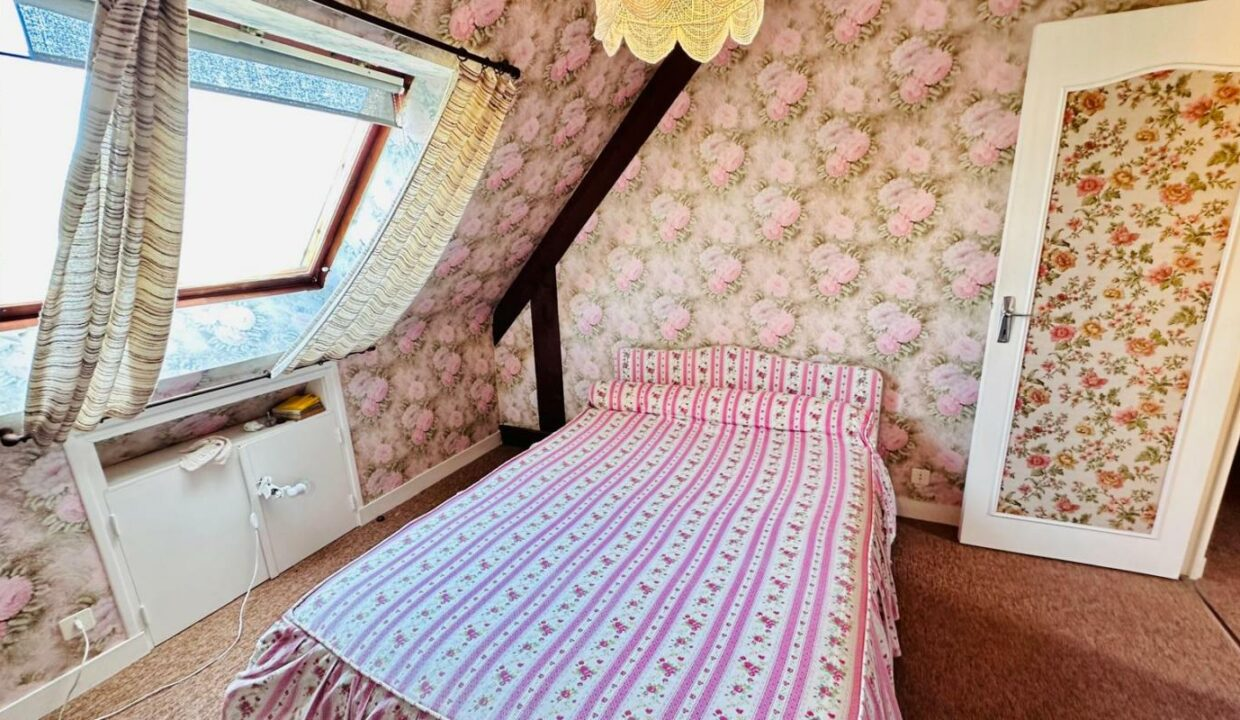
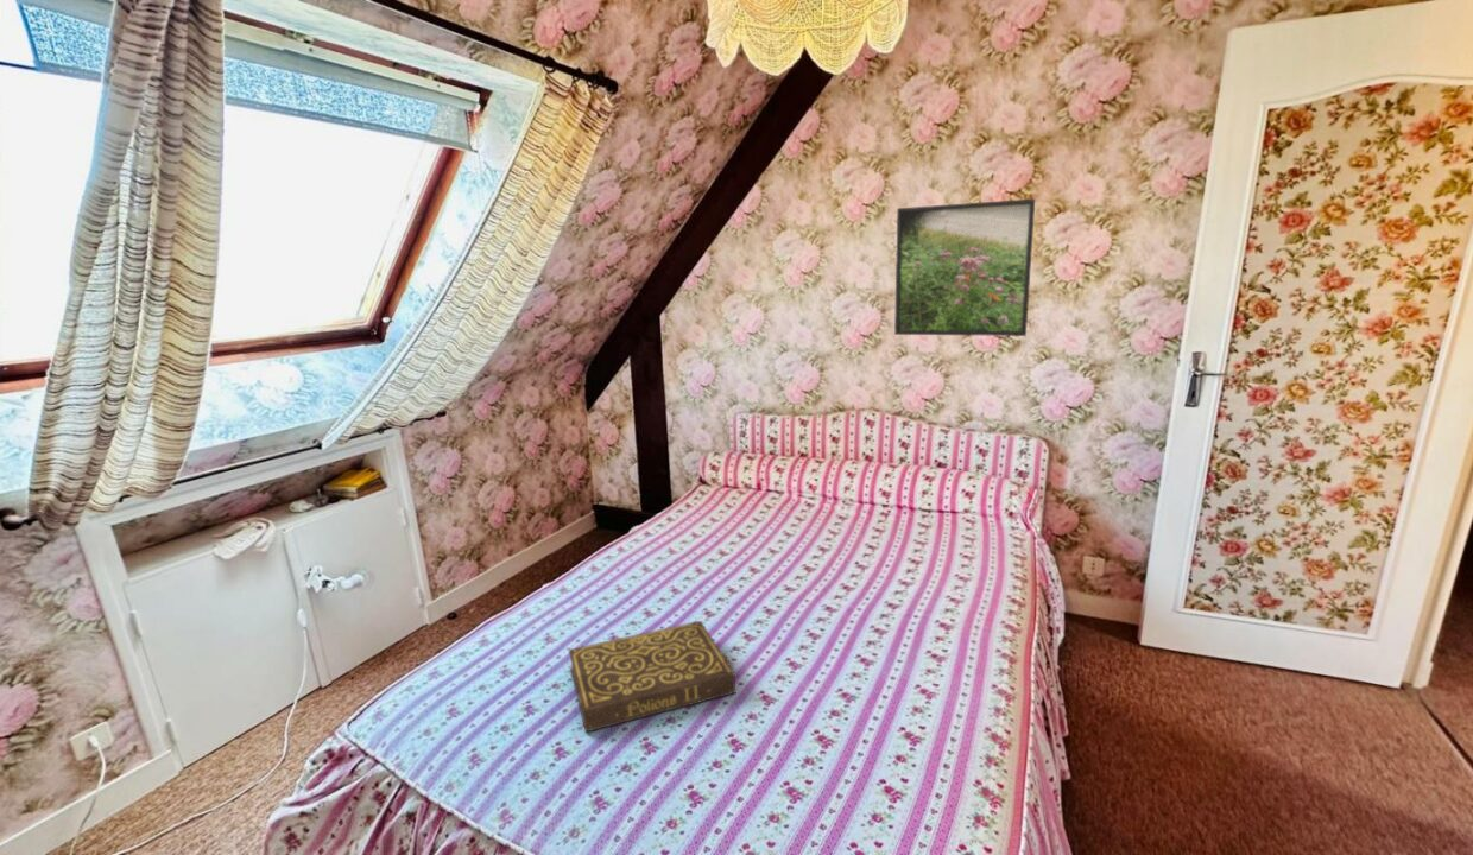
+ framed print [893,197,1036,337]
+ book [568,620,736,733]
